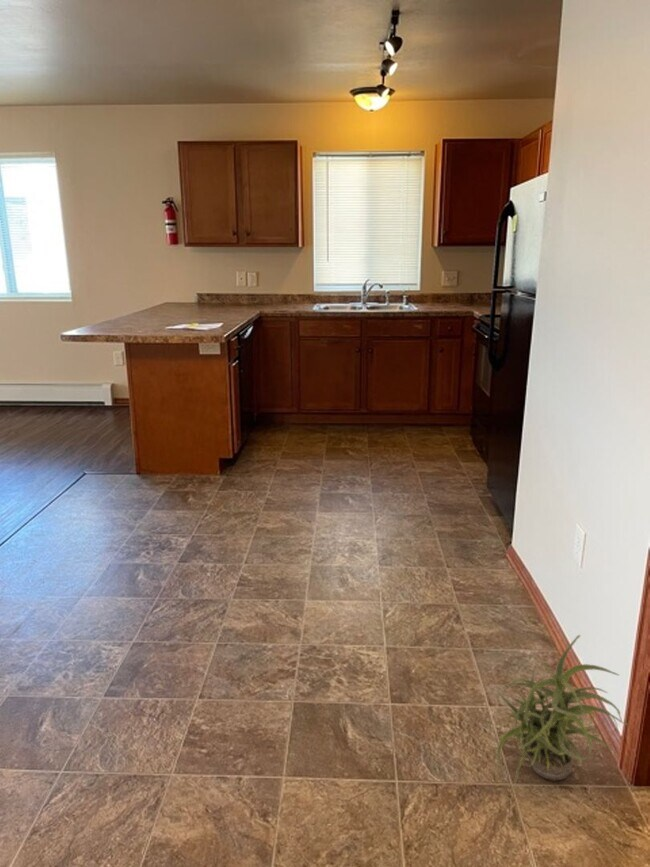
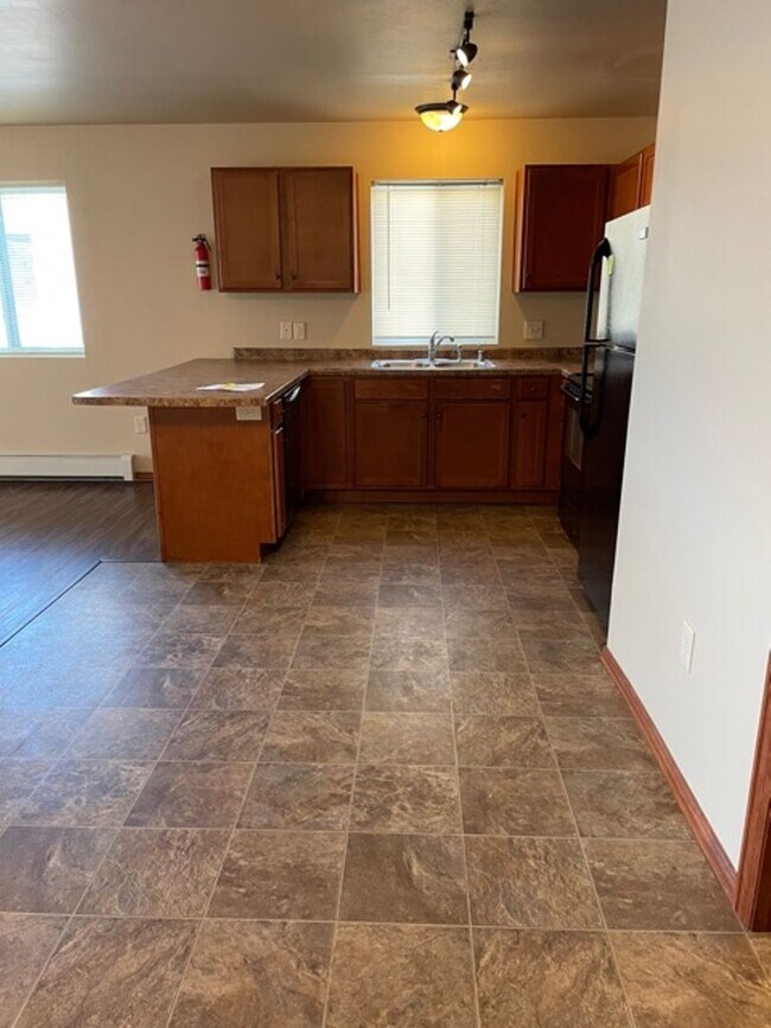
- potted plant [495,634,629,784]
